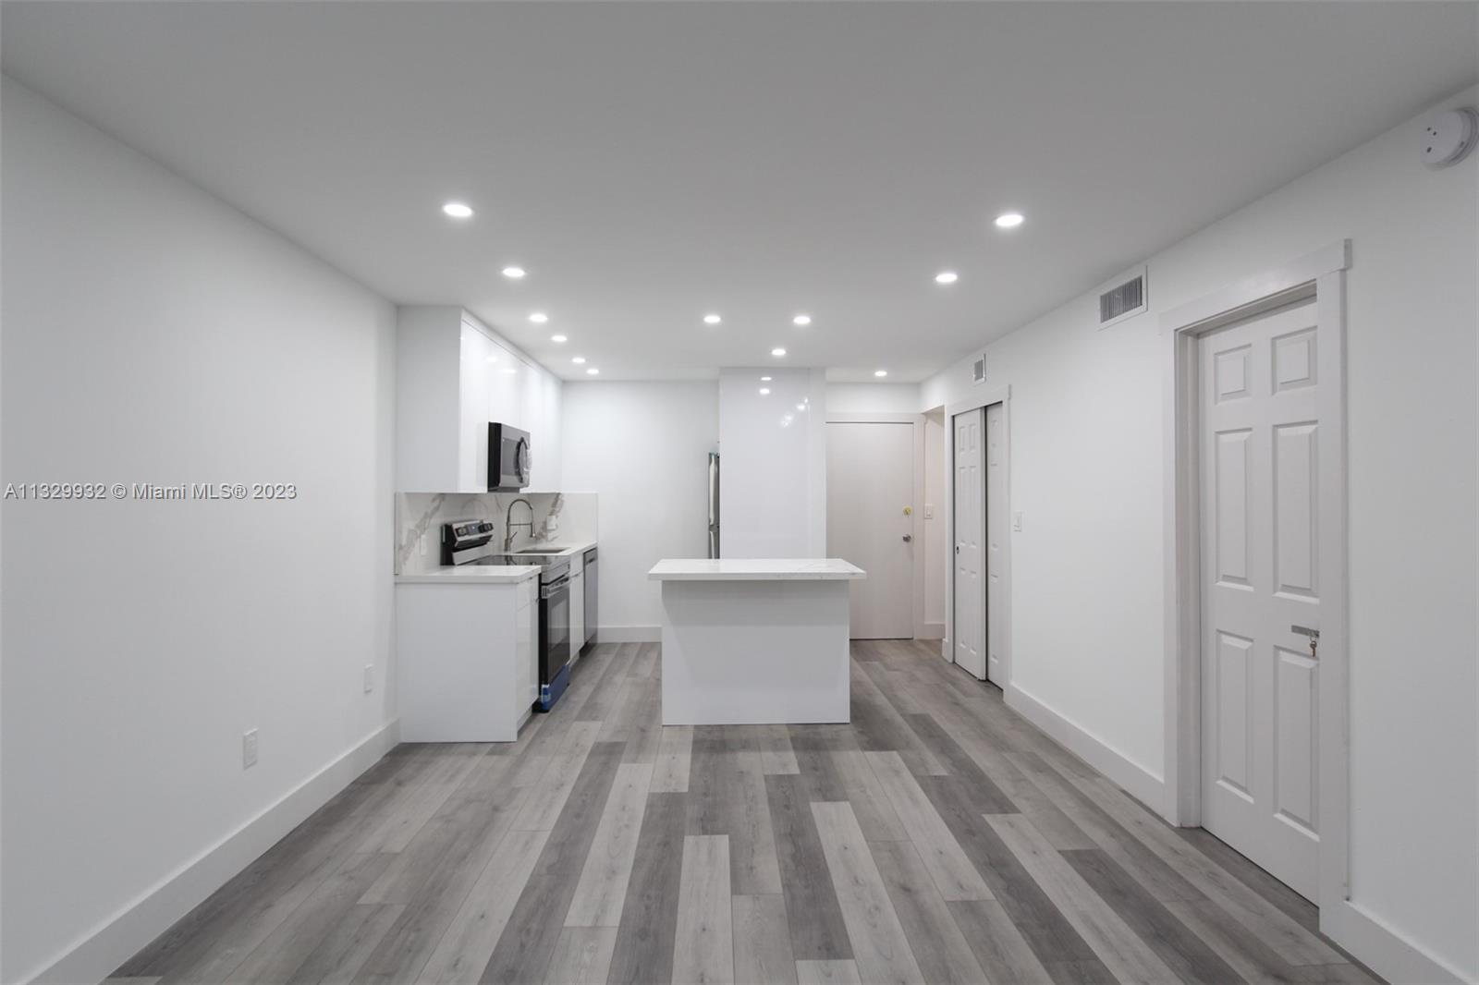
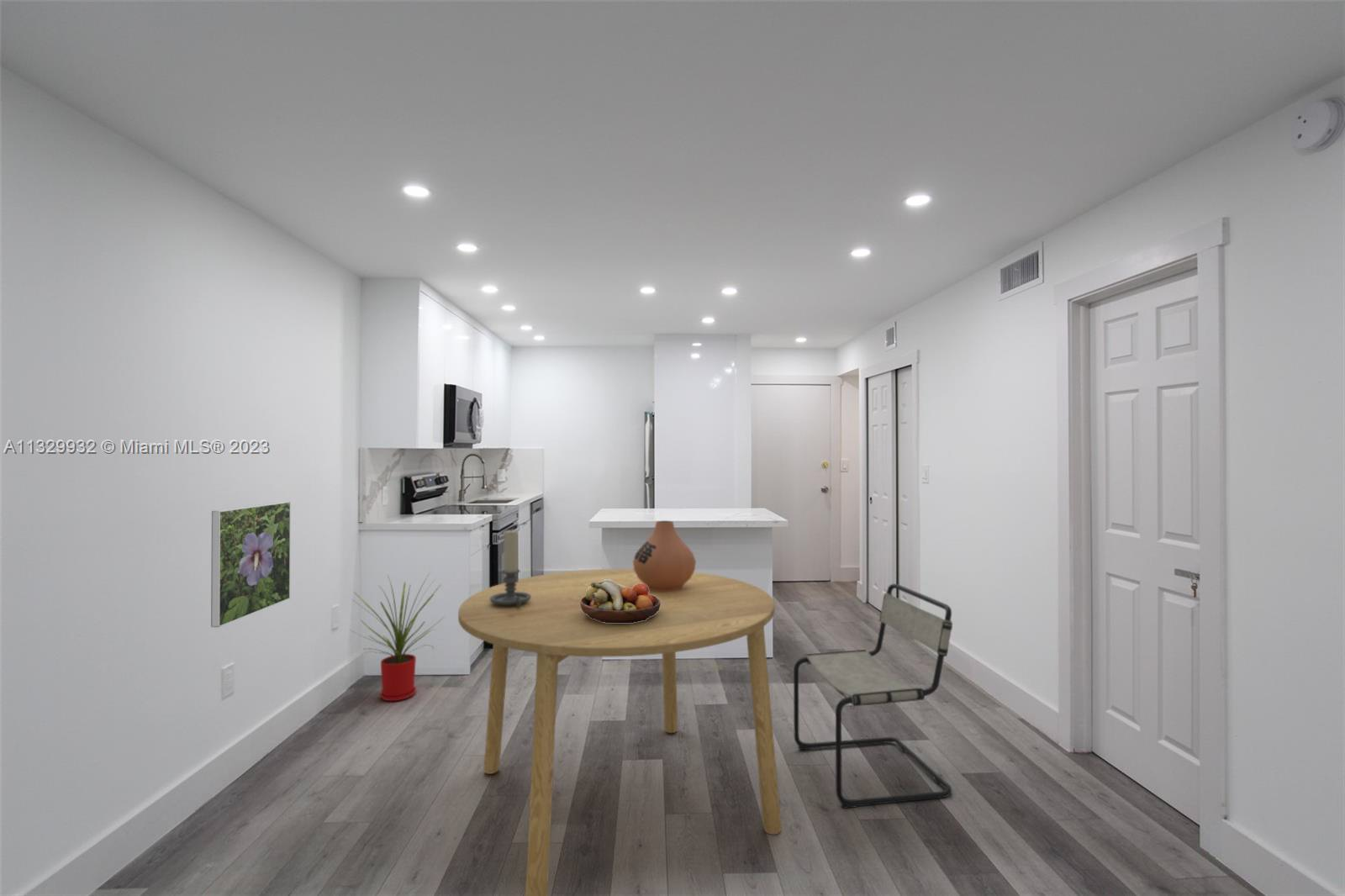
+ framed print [210,501,292,628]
+ vase [632,520,697,592]
+ candle holder [490,529,531,608]
+ chair [793,582,953,809]
+ house plant [351,572,446,702]
+ dining table [457,567,783,896]
+ fruit bowl [580,579,661,623]
